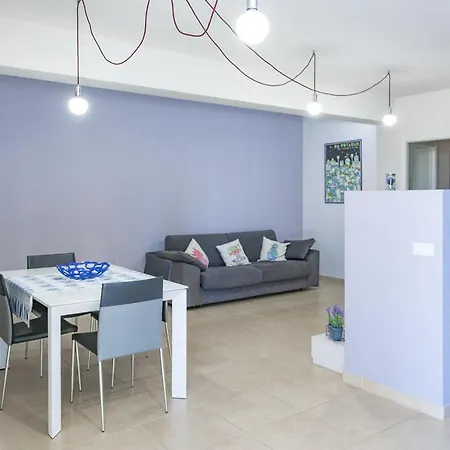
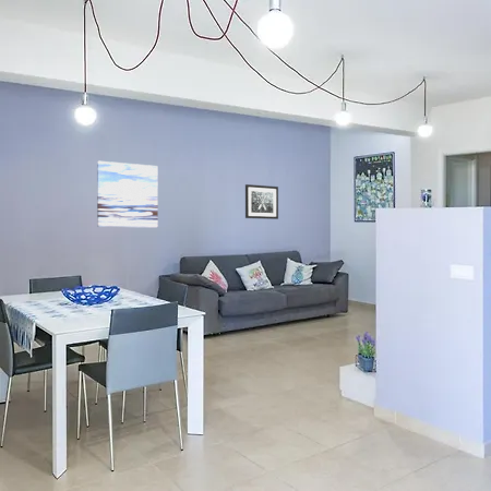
+ wall art [244,183,279,220]
+ wall art [96,159,159,229]
